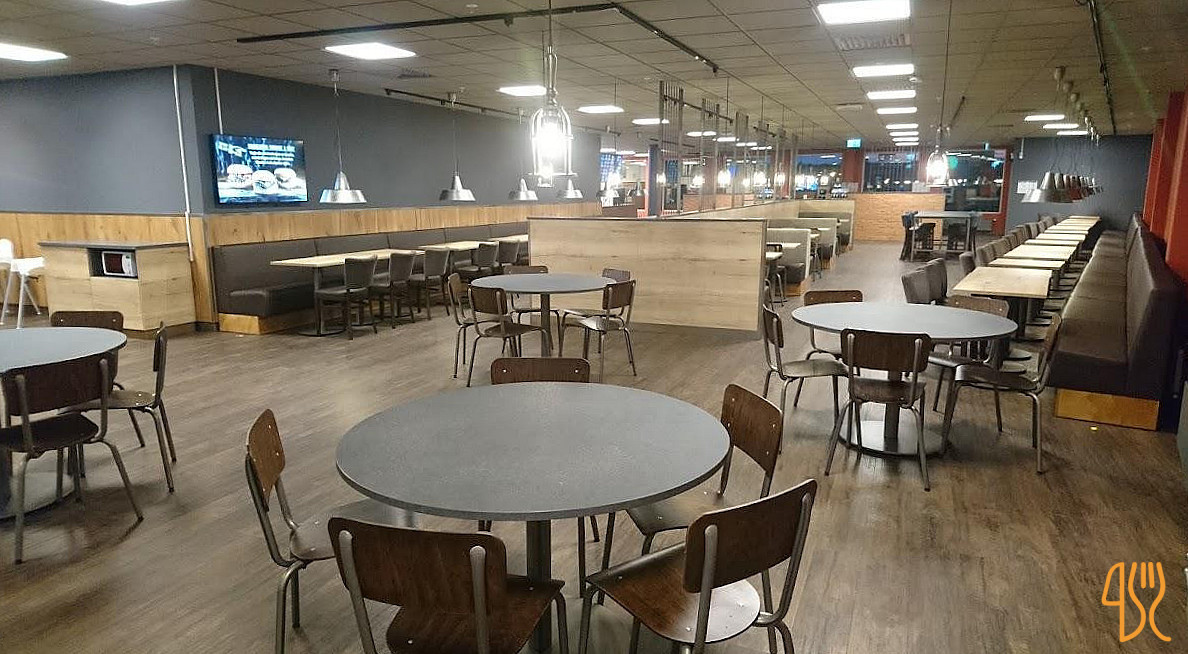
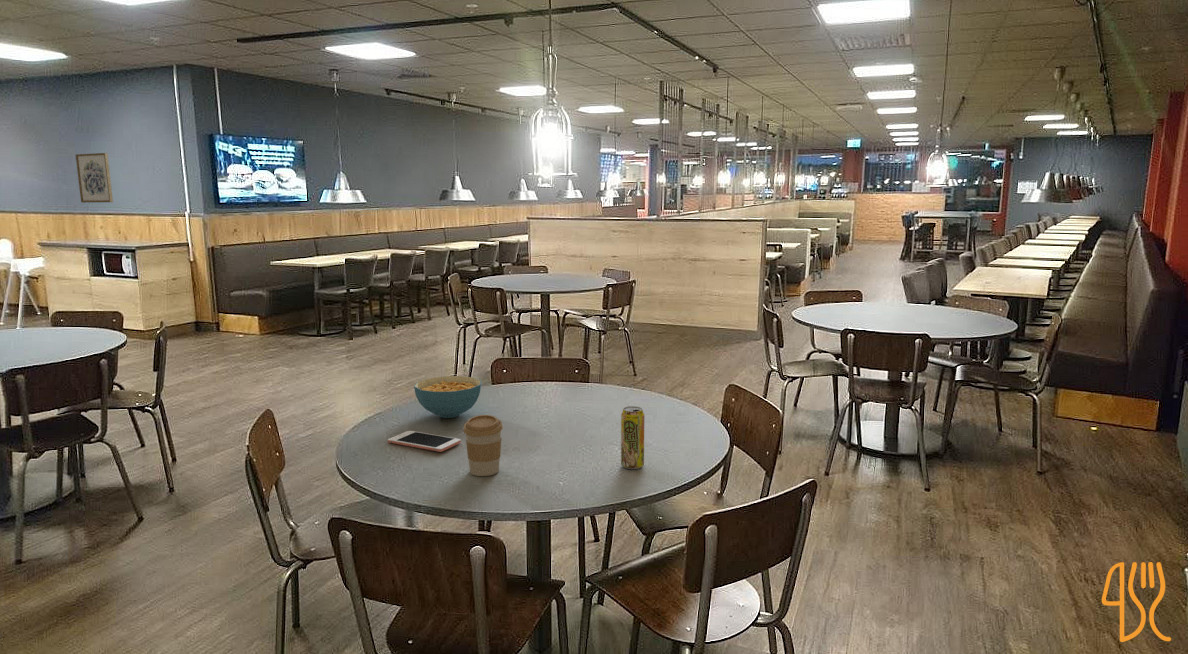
+ beverage can [620,405,645,470]
+ wall art [75,152,114,204]
+ coffee cup [462,414,504,477]
+ cereal bowl [413,375,482,419]
+ cell phone [387,430,462,453]
